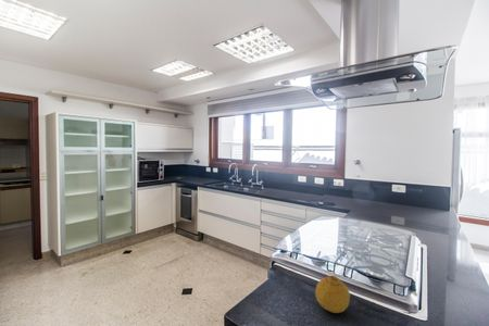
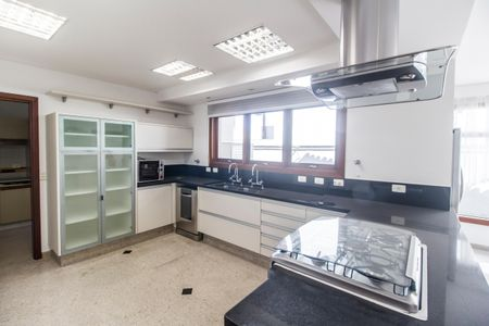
- fruit [314,275,351,314]
